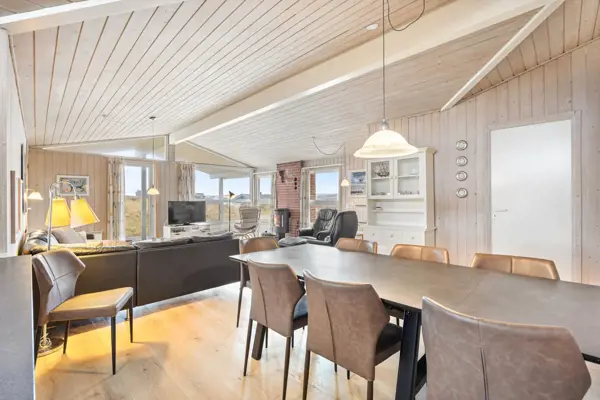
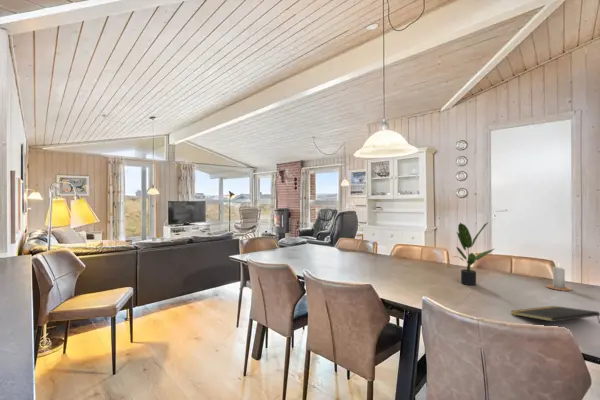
+ candle [545,264,573,292]
+ potted plant [453,222,495,286]
+ notepad [511,305,600,325]
